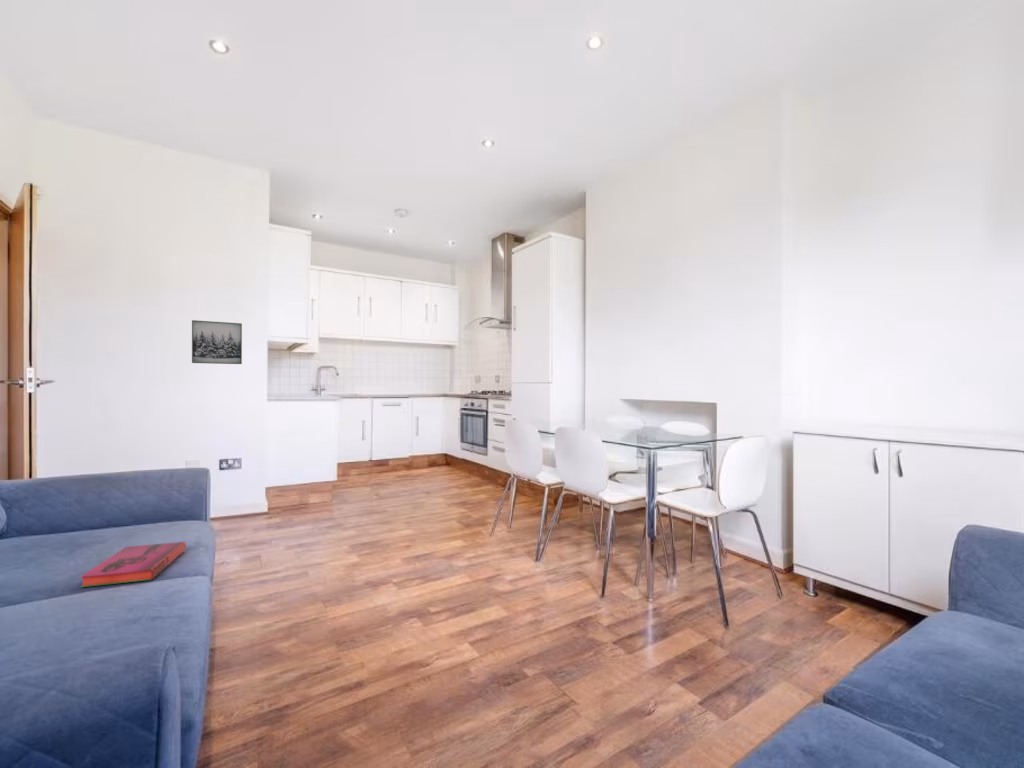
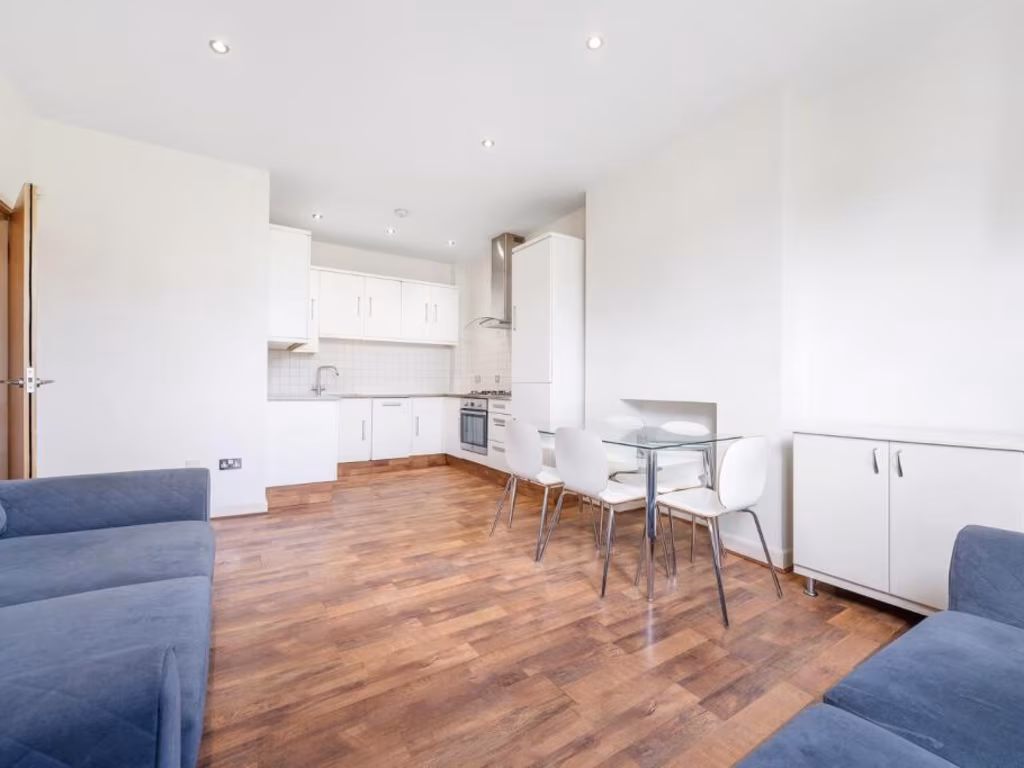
- hardback book [80,540,187,588]
- wall art [191,319,243,365]
